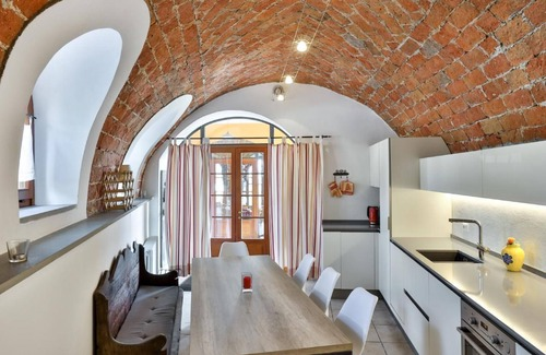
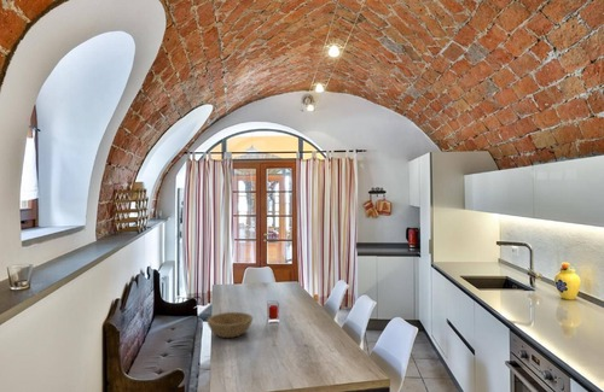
+ bowl [205,311,254,339]
